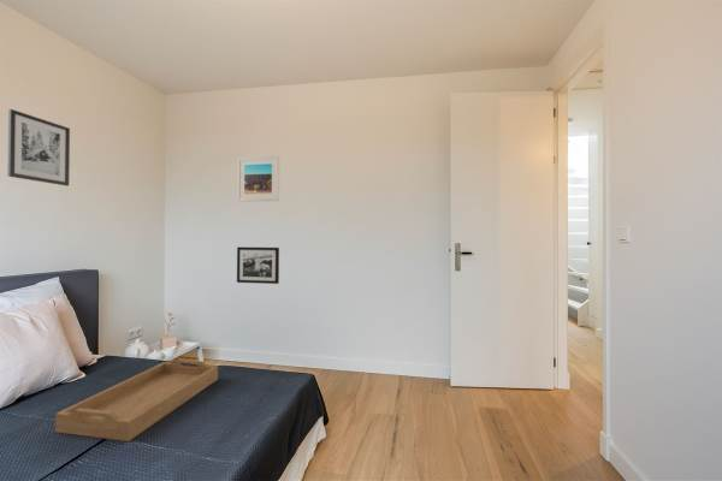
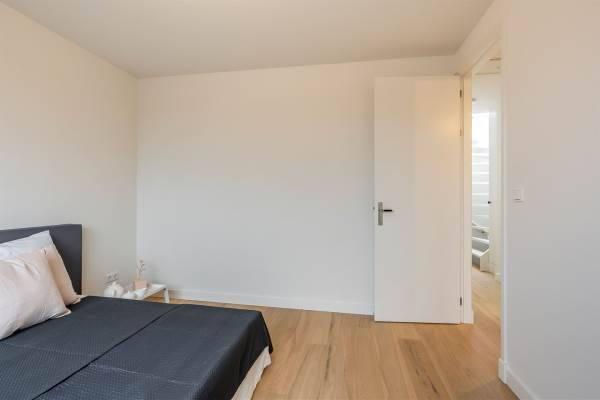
- wall art [6,108,71,188]
- picture frame [236,247,280,285]
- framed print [236,155,280,203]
- serving tray [54,358,219,443]
